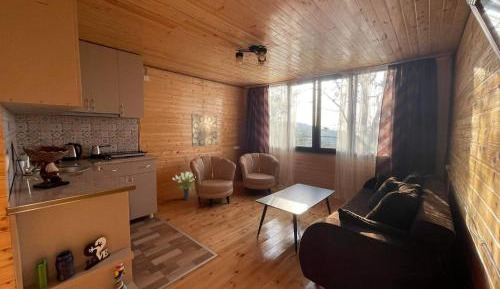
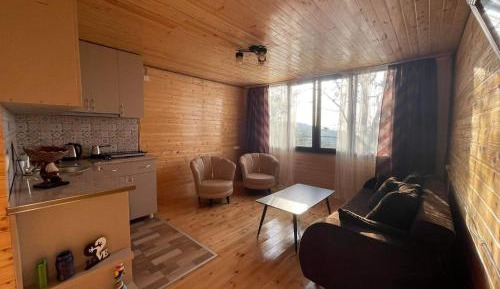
- wall art [190,113,218,147]
- potted plant [172,171,196,201]
